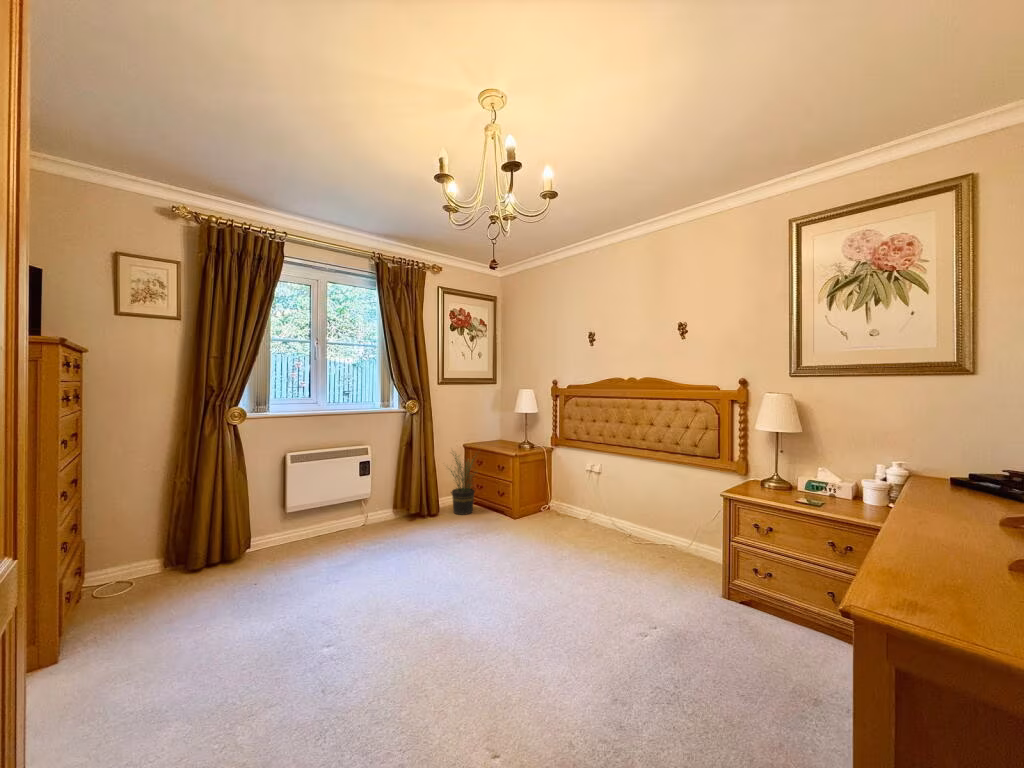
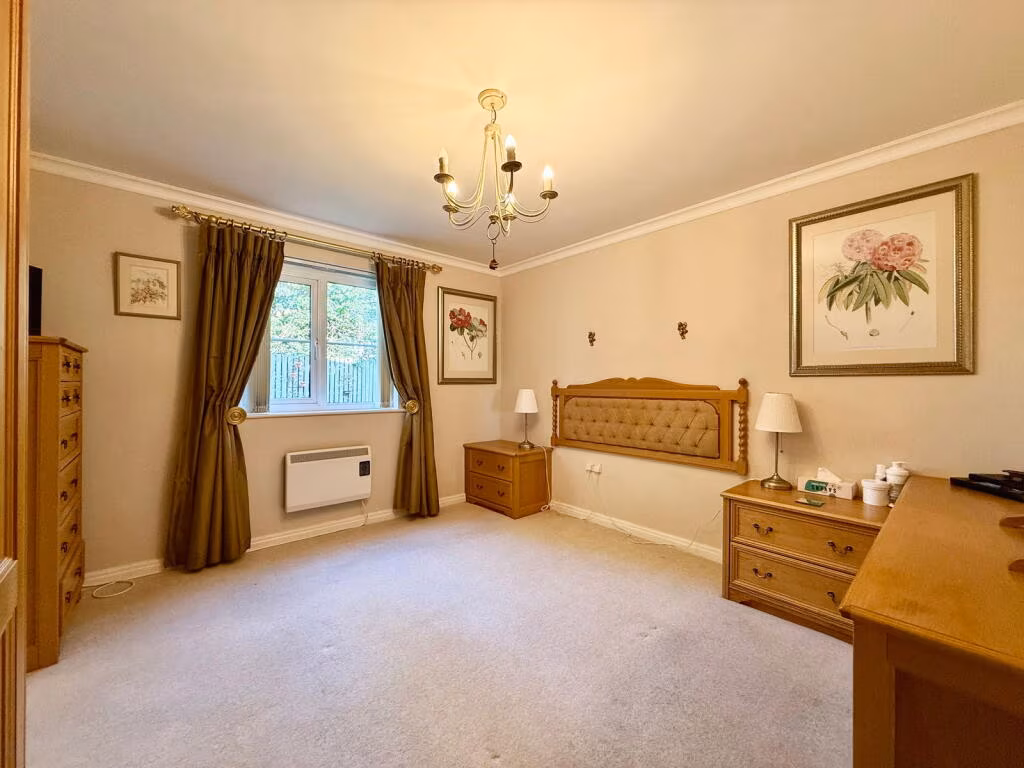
- potted plant [441,446,480,516]
